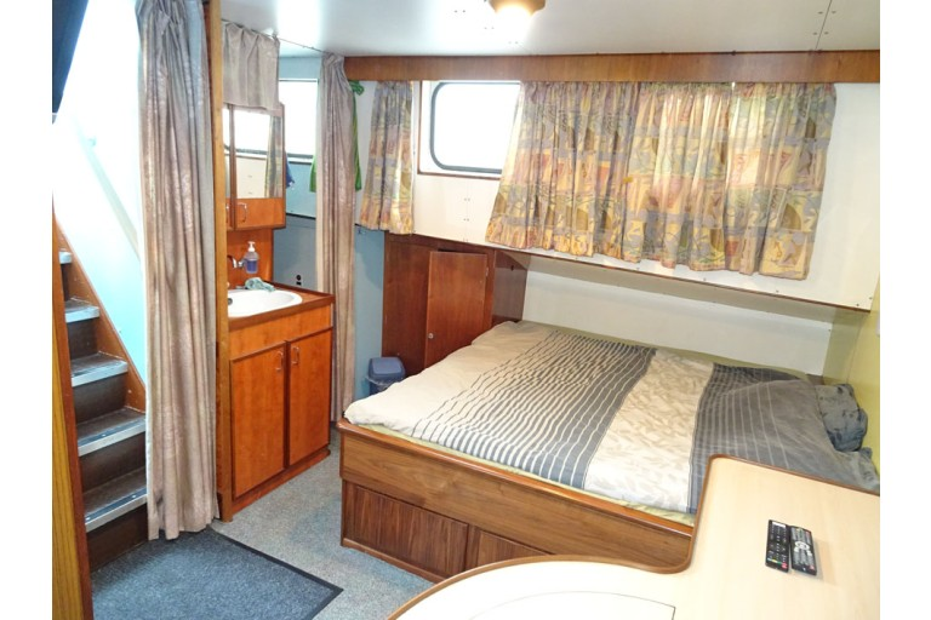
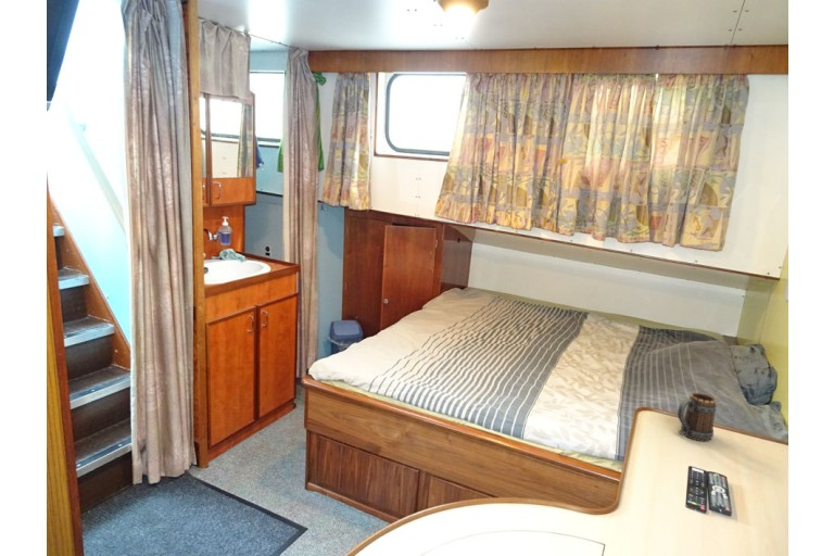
+ mug [677,391,718,442]
